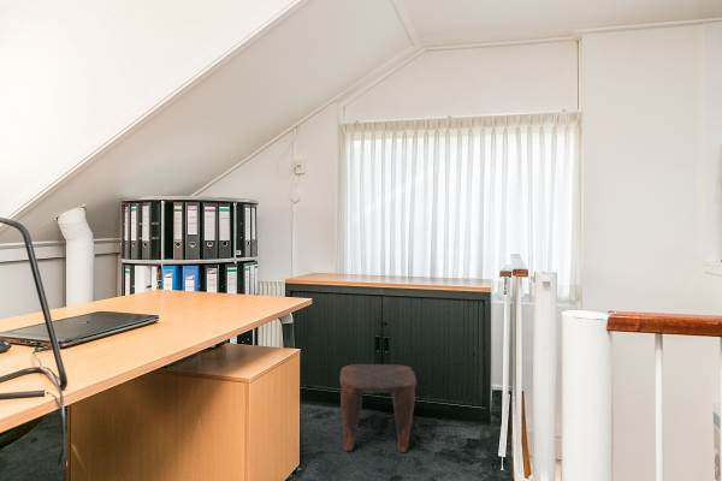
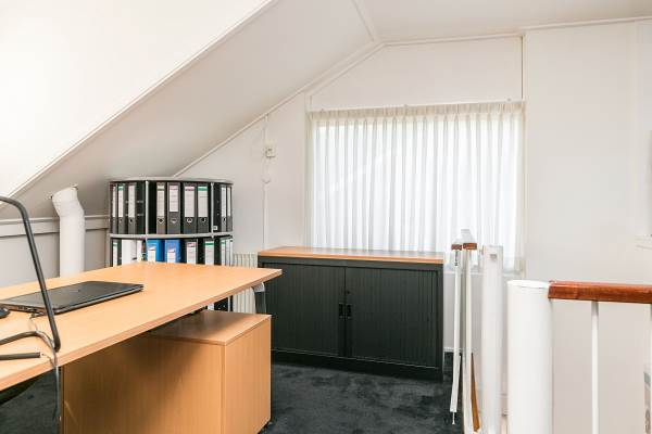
- stool [338,363,418,453]
